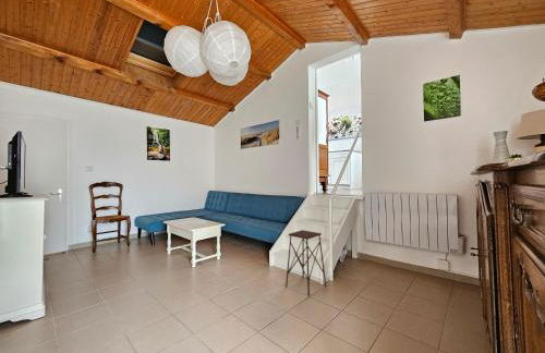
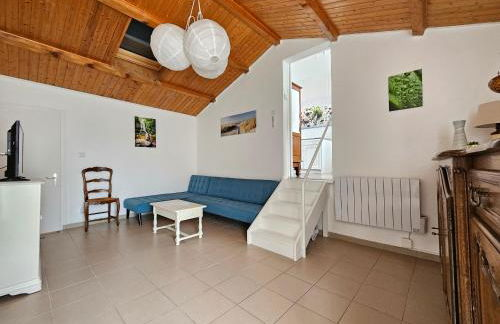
- side table [284,229,327,297]
